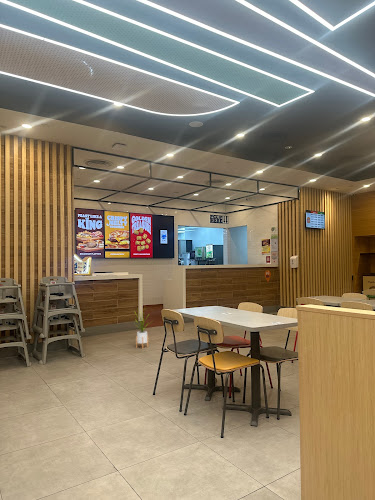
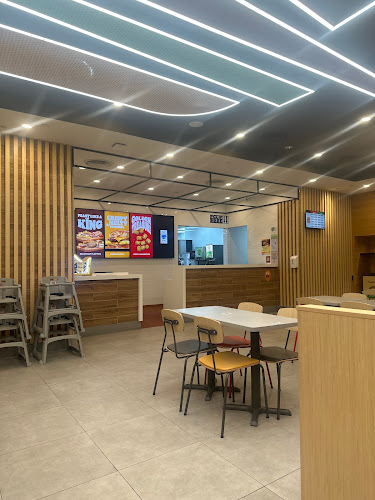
- house plant [133,307,154,350]
